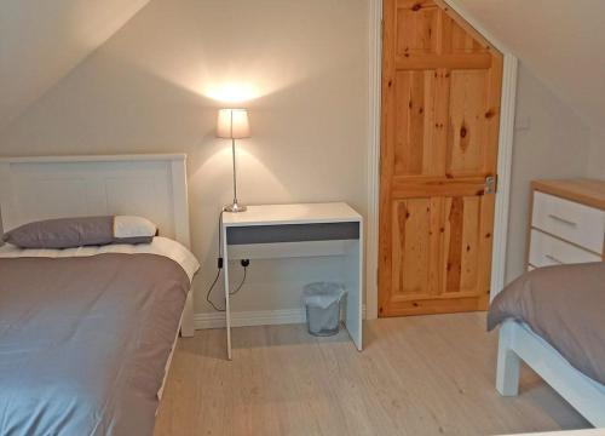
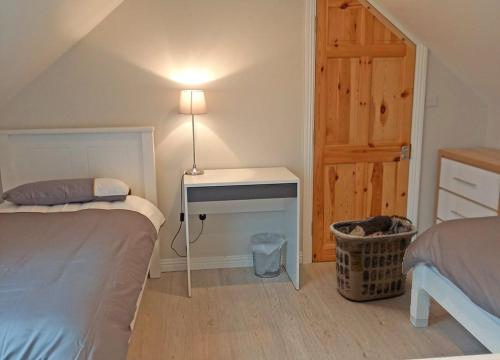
+ clothes hamper [328,214,419,302]
